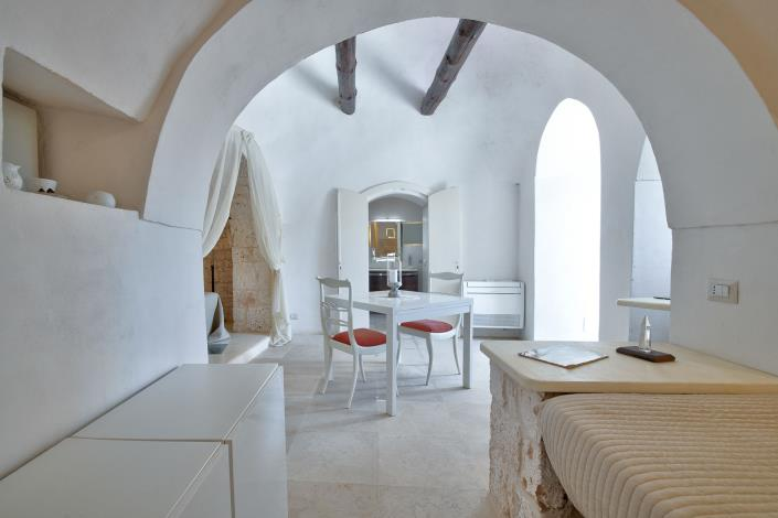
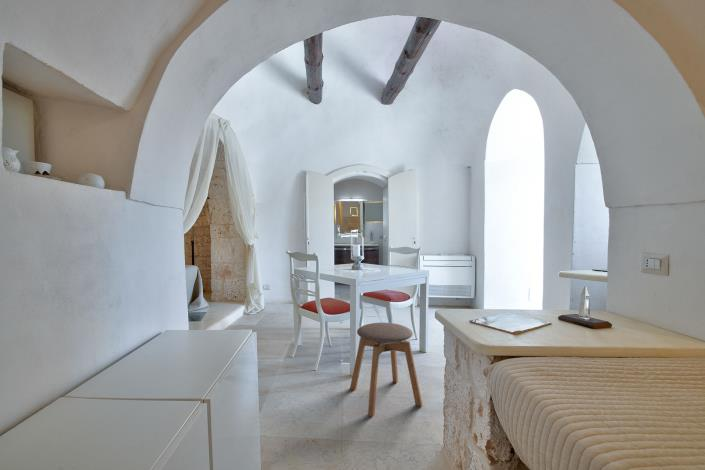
+ stool [349,322,423,418]
